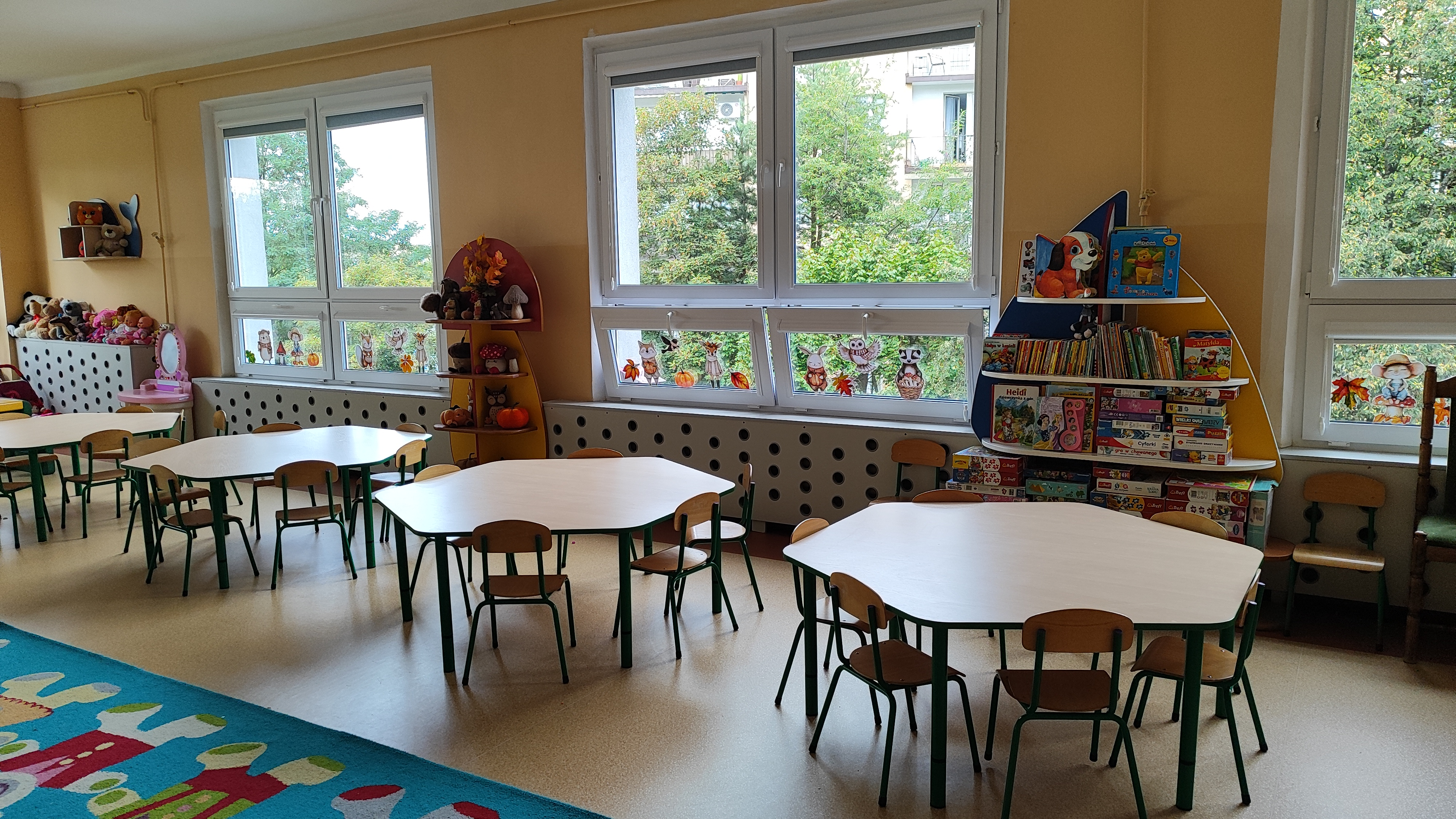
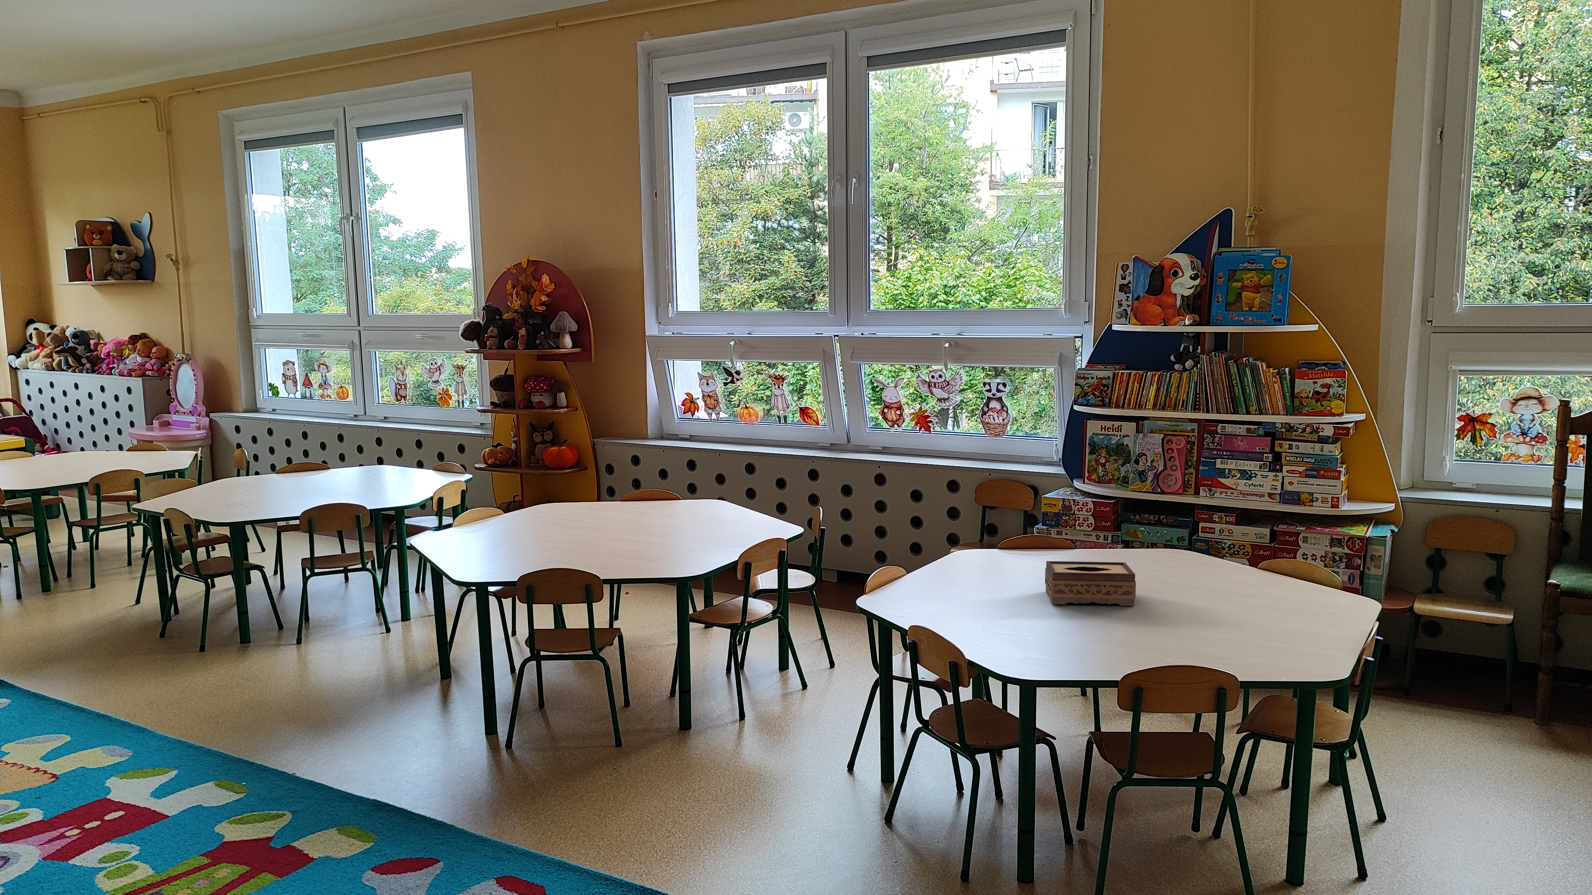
+ tissue box [1044,561,1136,607]
